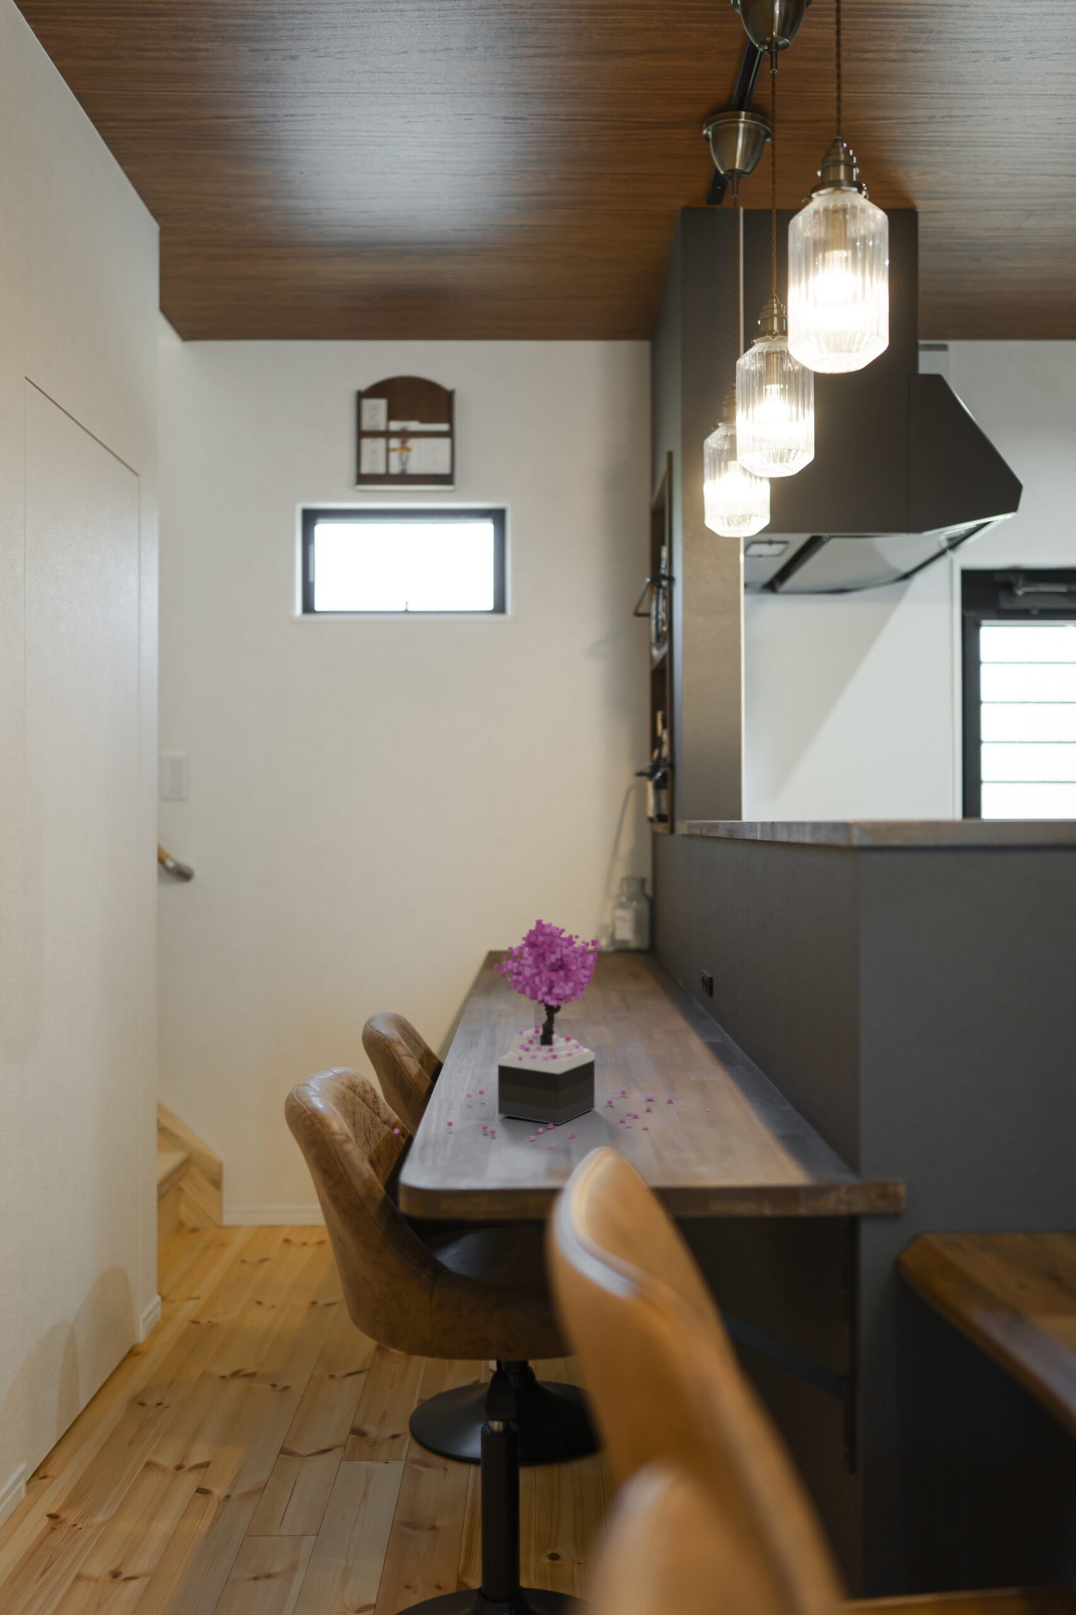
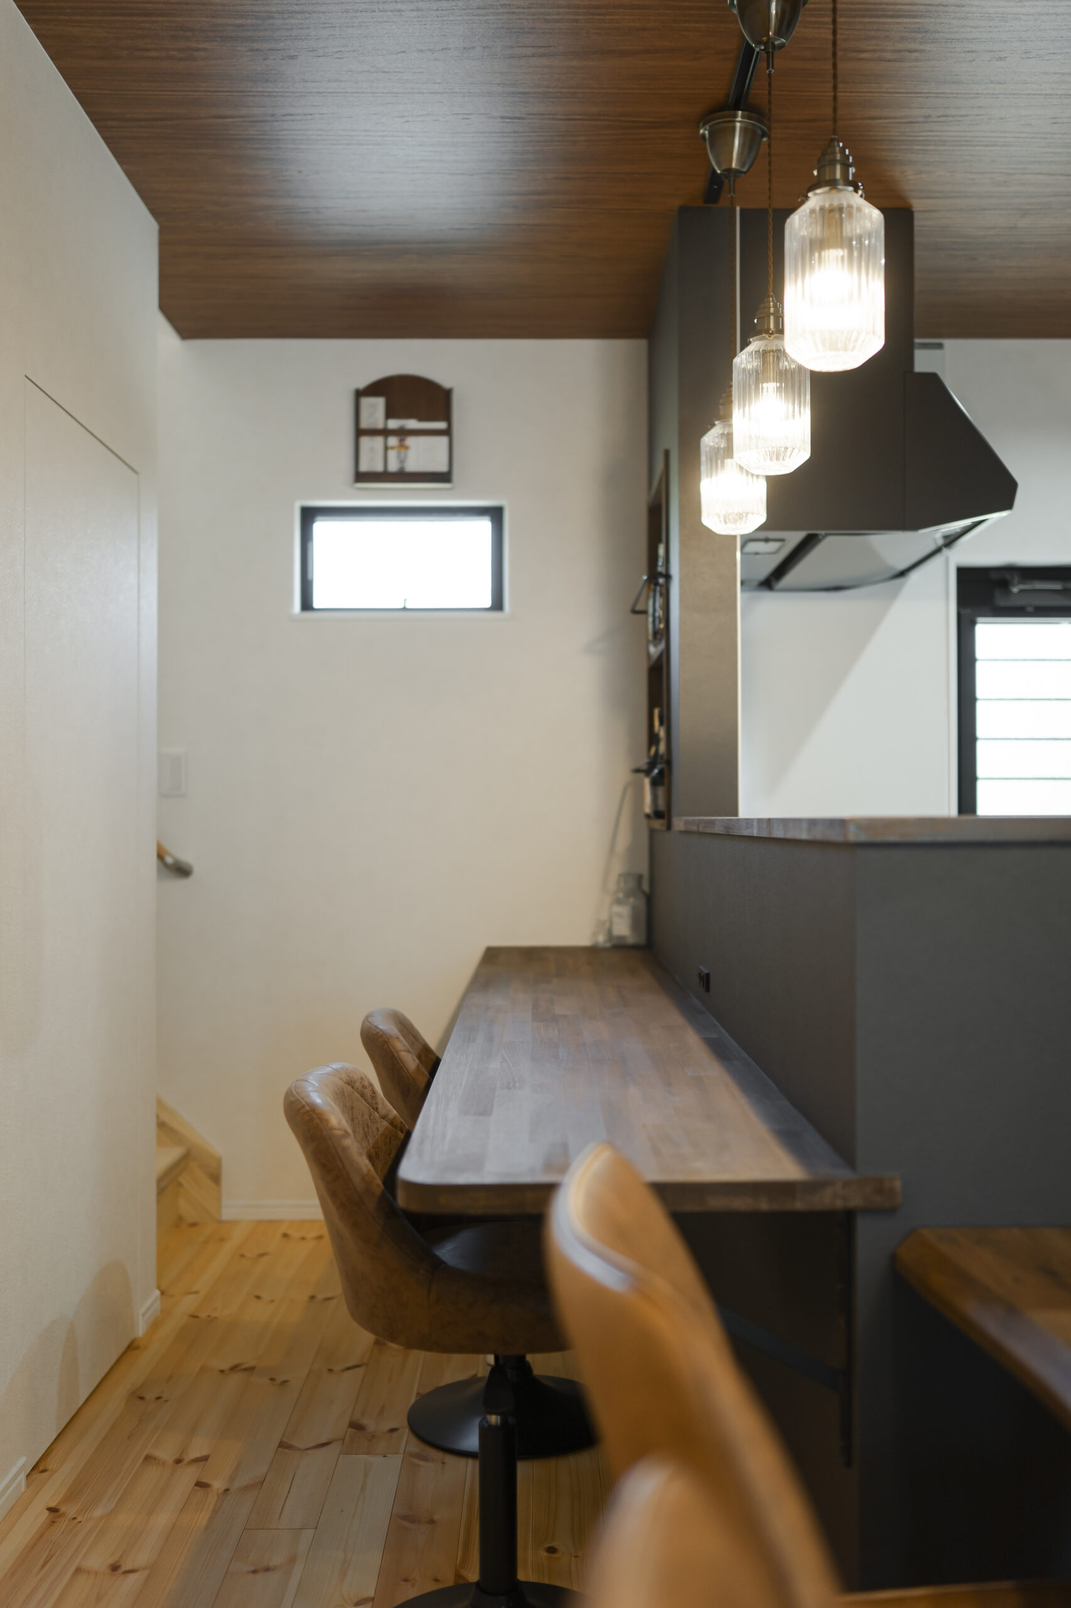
- potted plant [394,919,710,1148]
